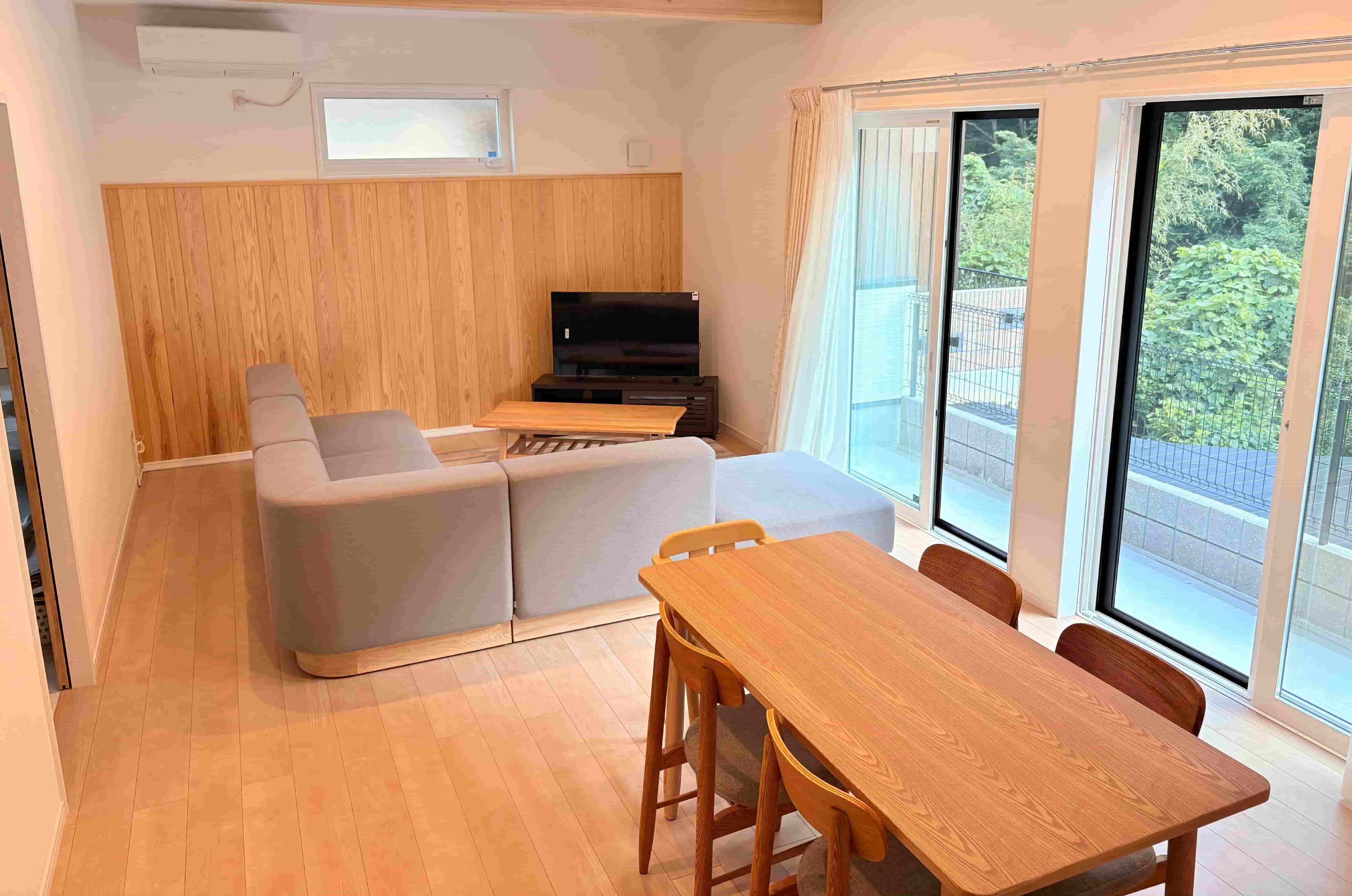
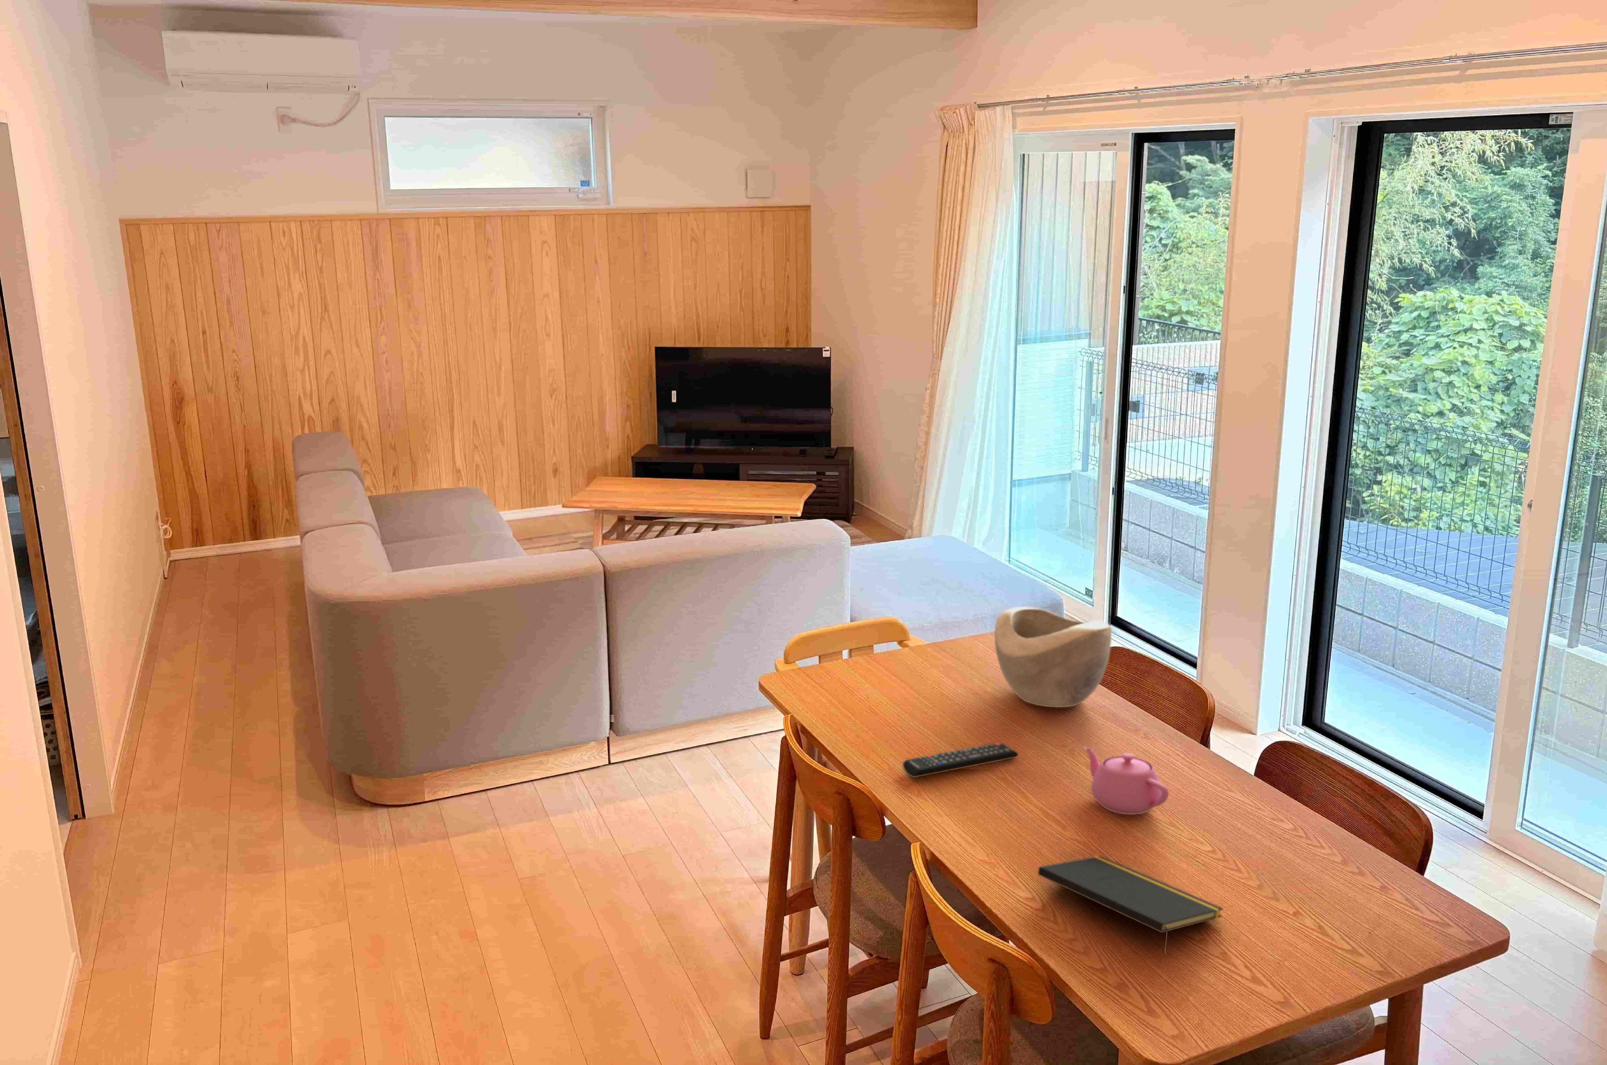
+ teapot [1084,746,1170,815]
+ notepad [1038,856,1224,954]
+ remote control [902,742,1019,779]
+ decorative bowl [994,606,1113,707]
